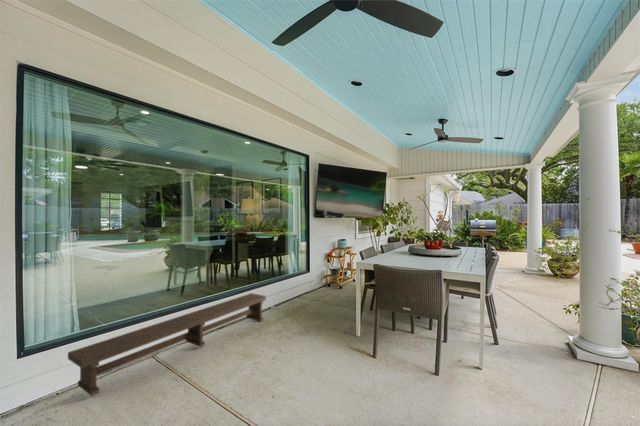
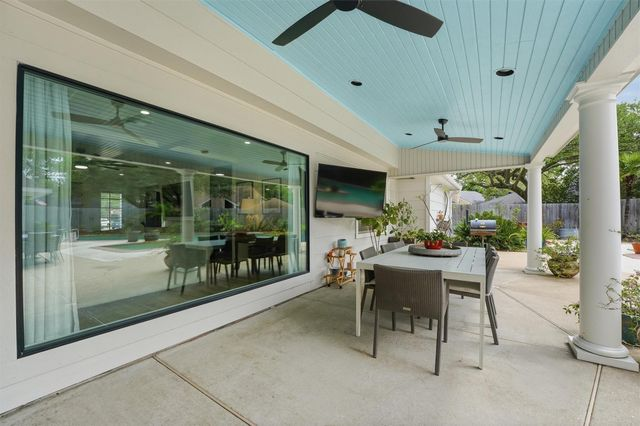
- wooden bench [67,292,267,397]
